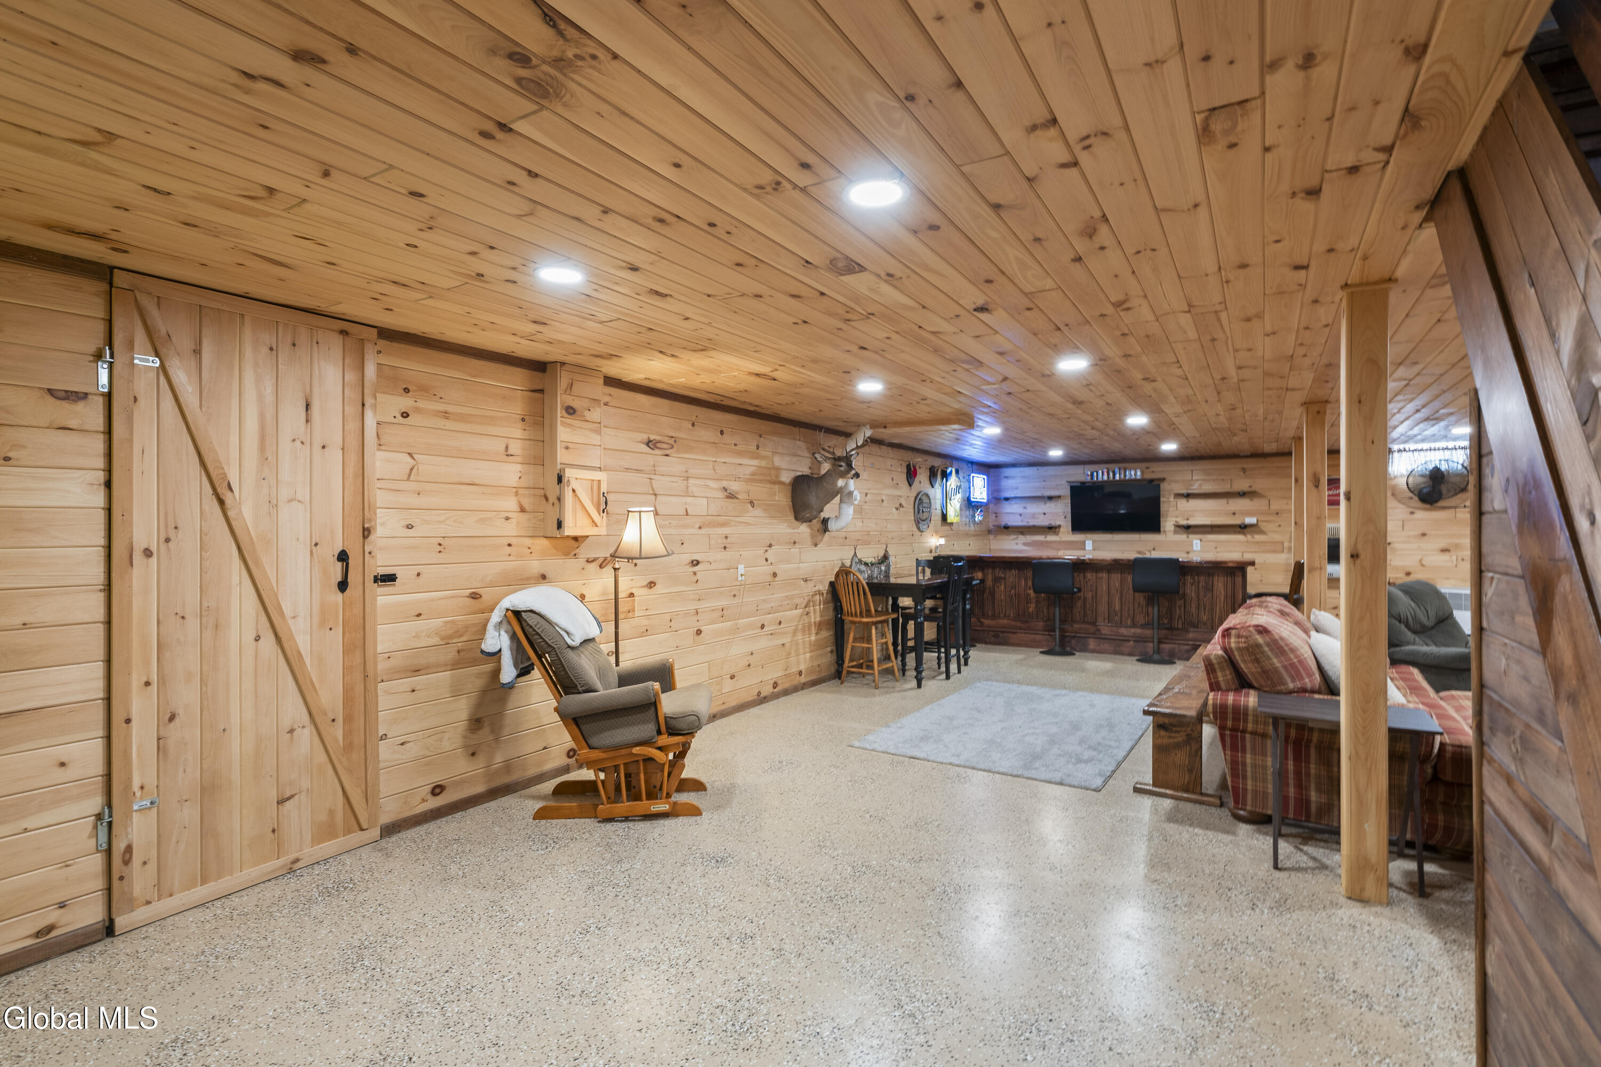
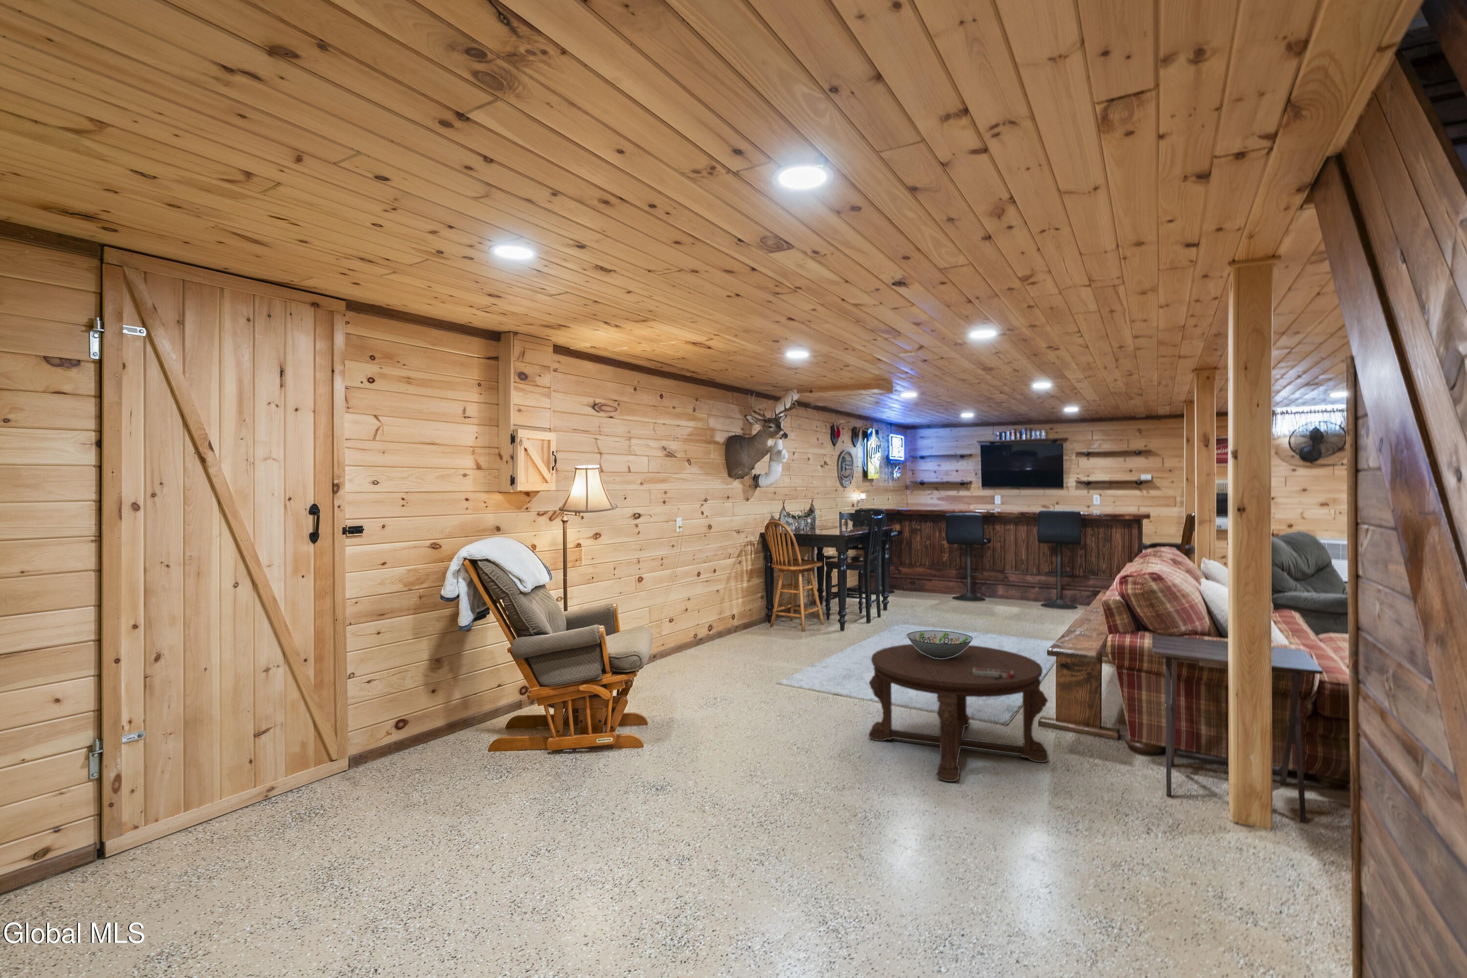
+ decorative bowl [906,630,974,658]
+ coffee table [868,644,1049,783]
+ game controller [973,668,1013,679]
